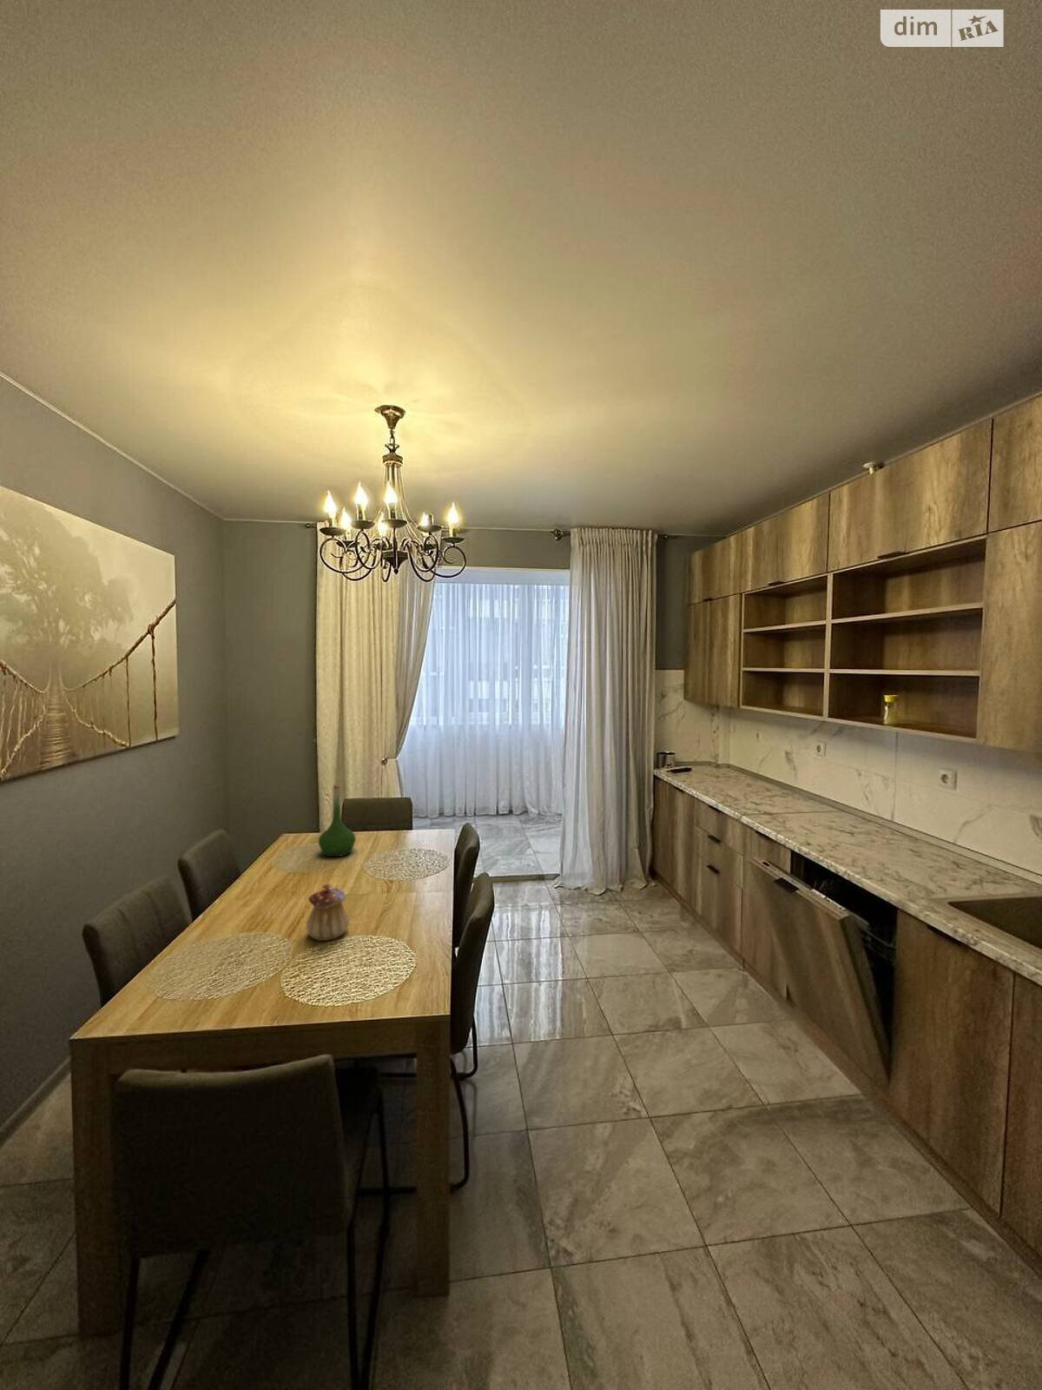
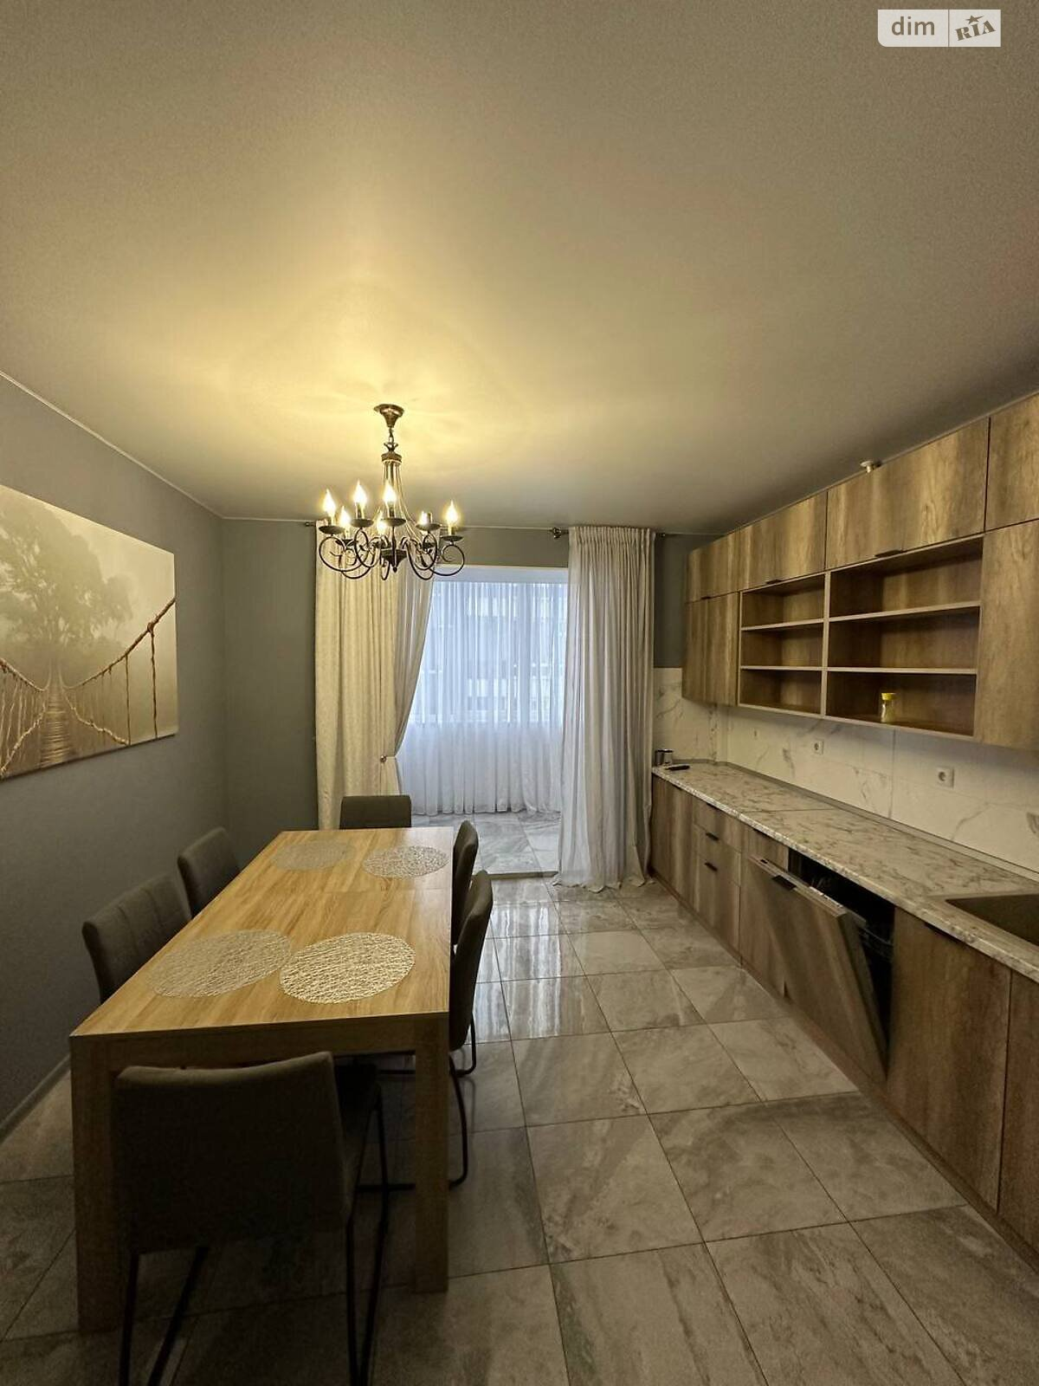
- vase [317,784,357,857]
- teapot [305,883,350,941]
